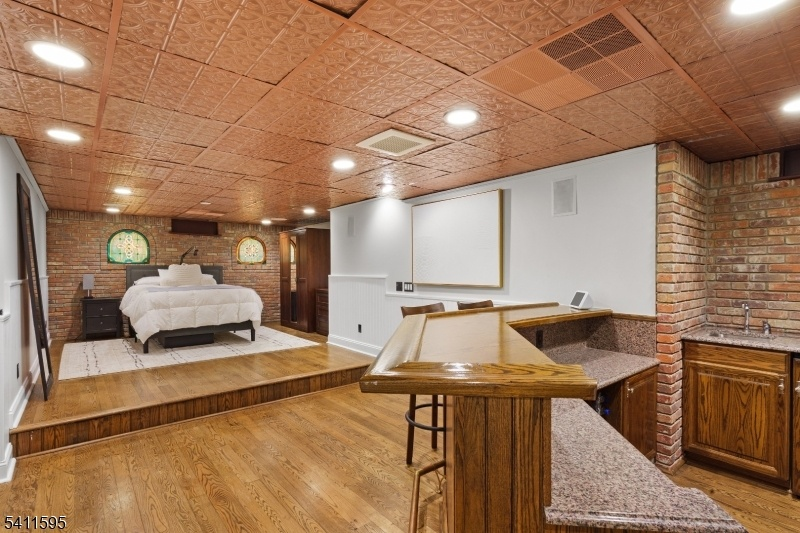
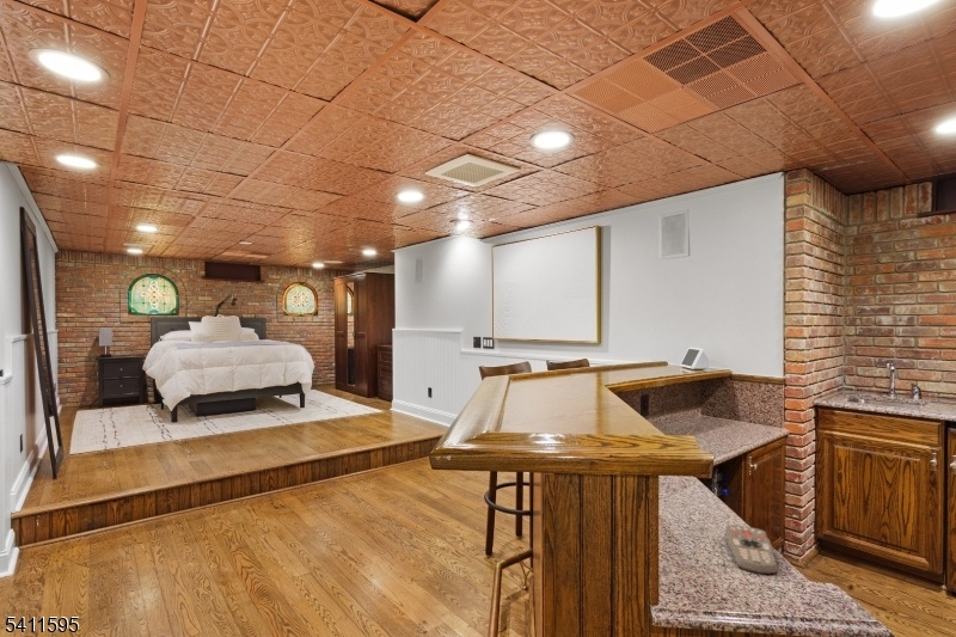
+ remote control [724,525,779,575]
